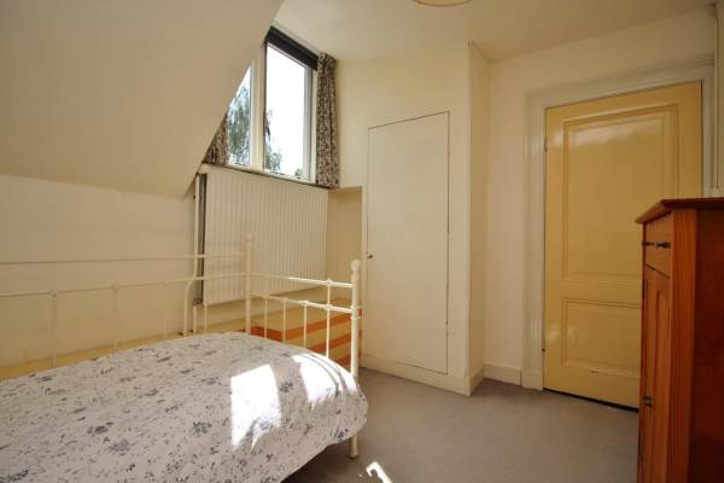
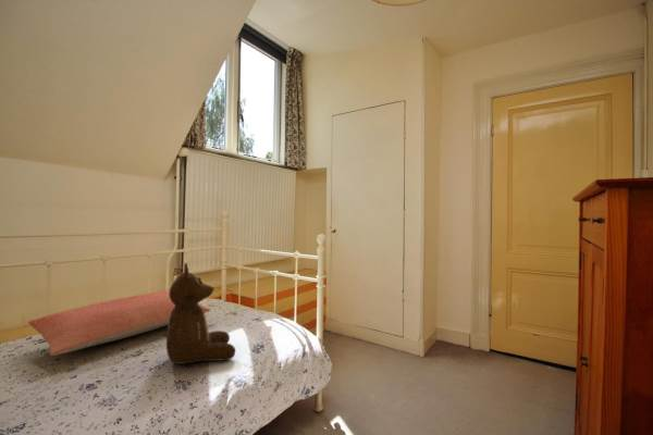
+ teddy bear [165,262,236,365]
+ pillow [27,289,211,357]
